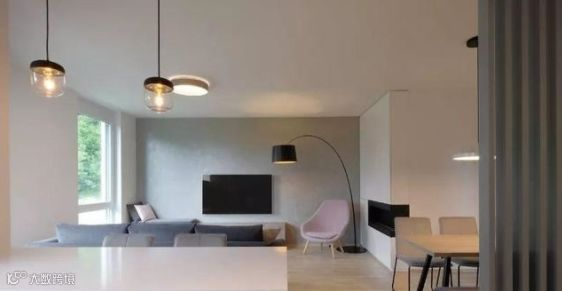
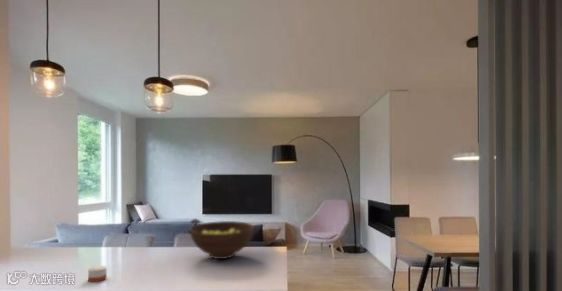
+ candle [87,265,108,283]
+ fruit bowl [189,220,255,260]
